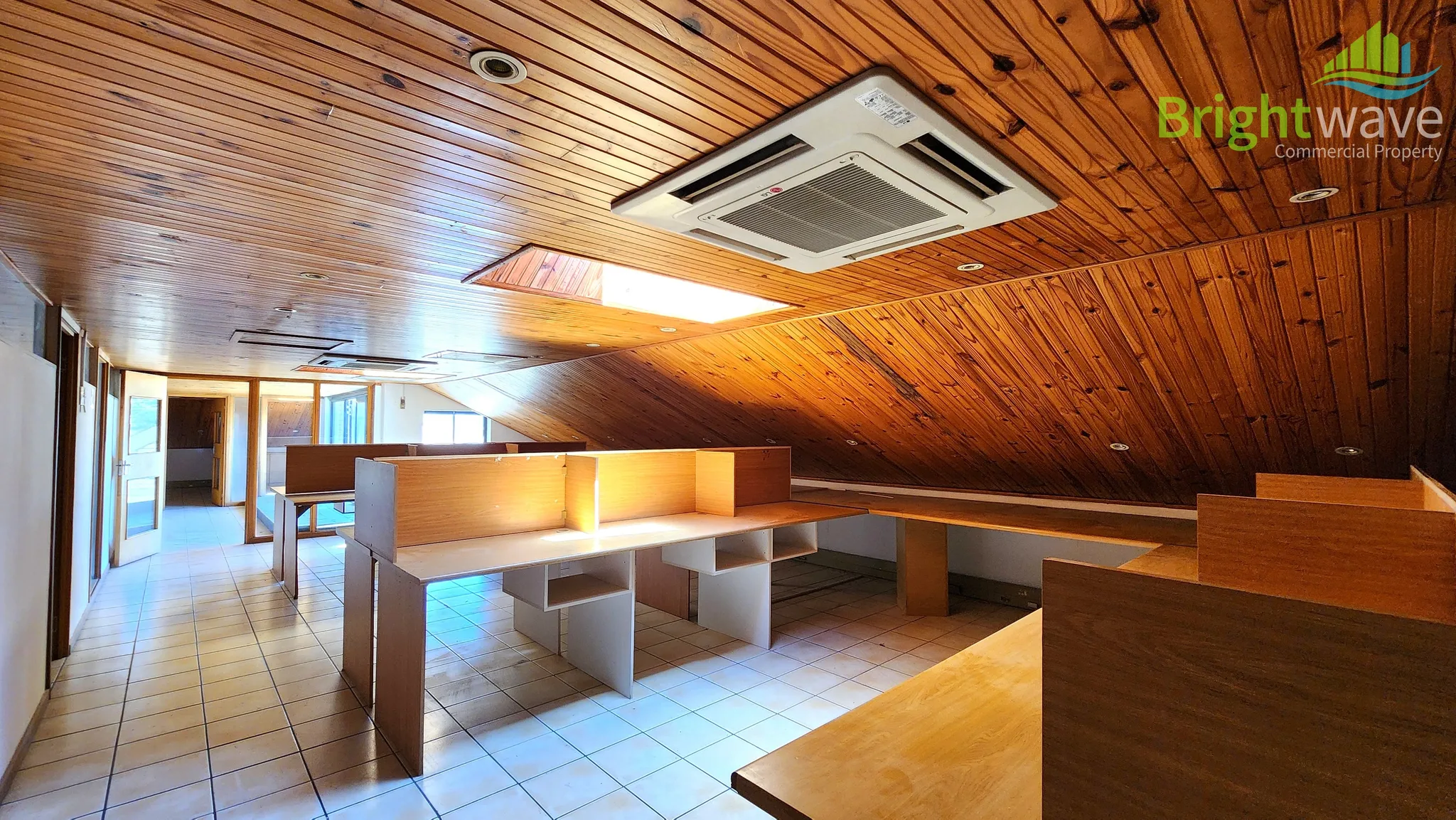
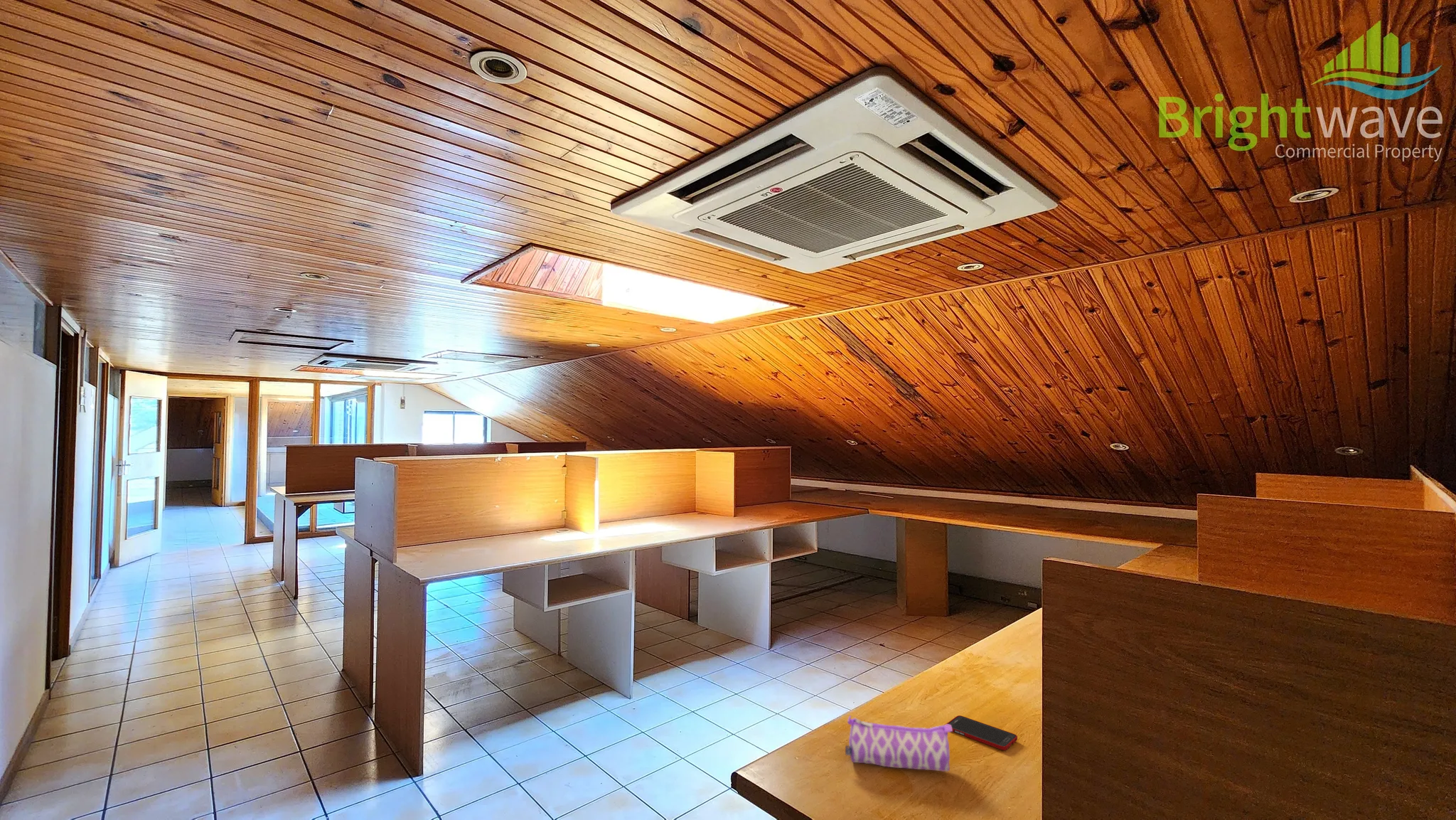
+ cell phone [946,715,1018,751]
+ pencil case [845,715,952,772]
